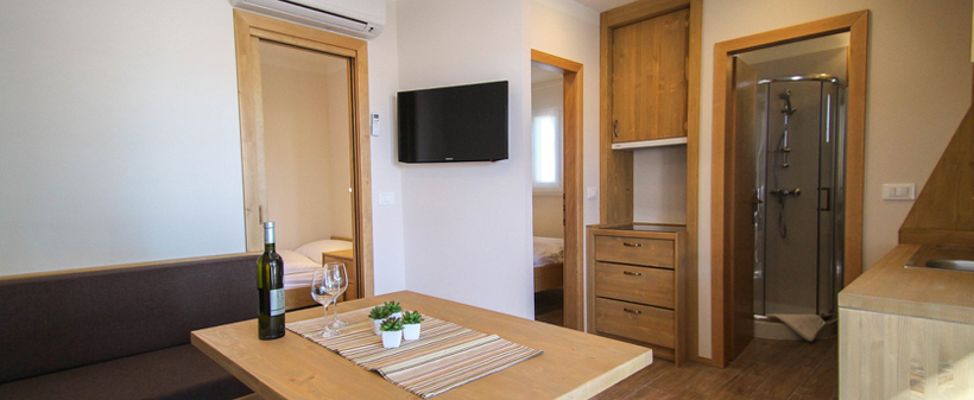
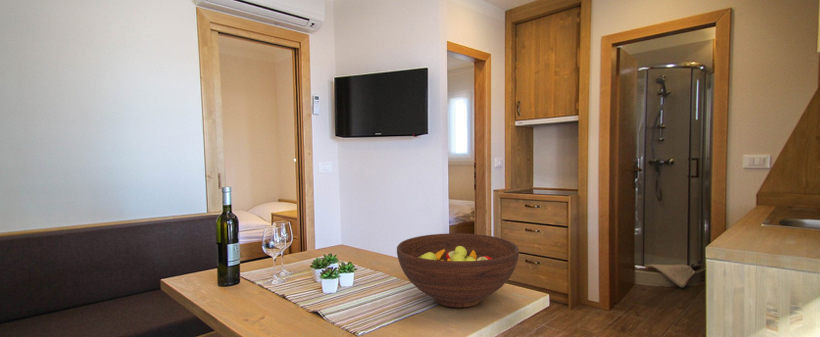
+ fruit bowl [396,232,520,309]
